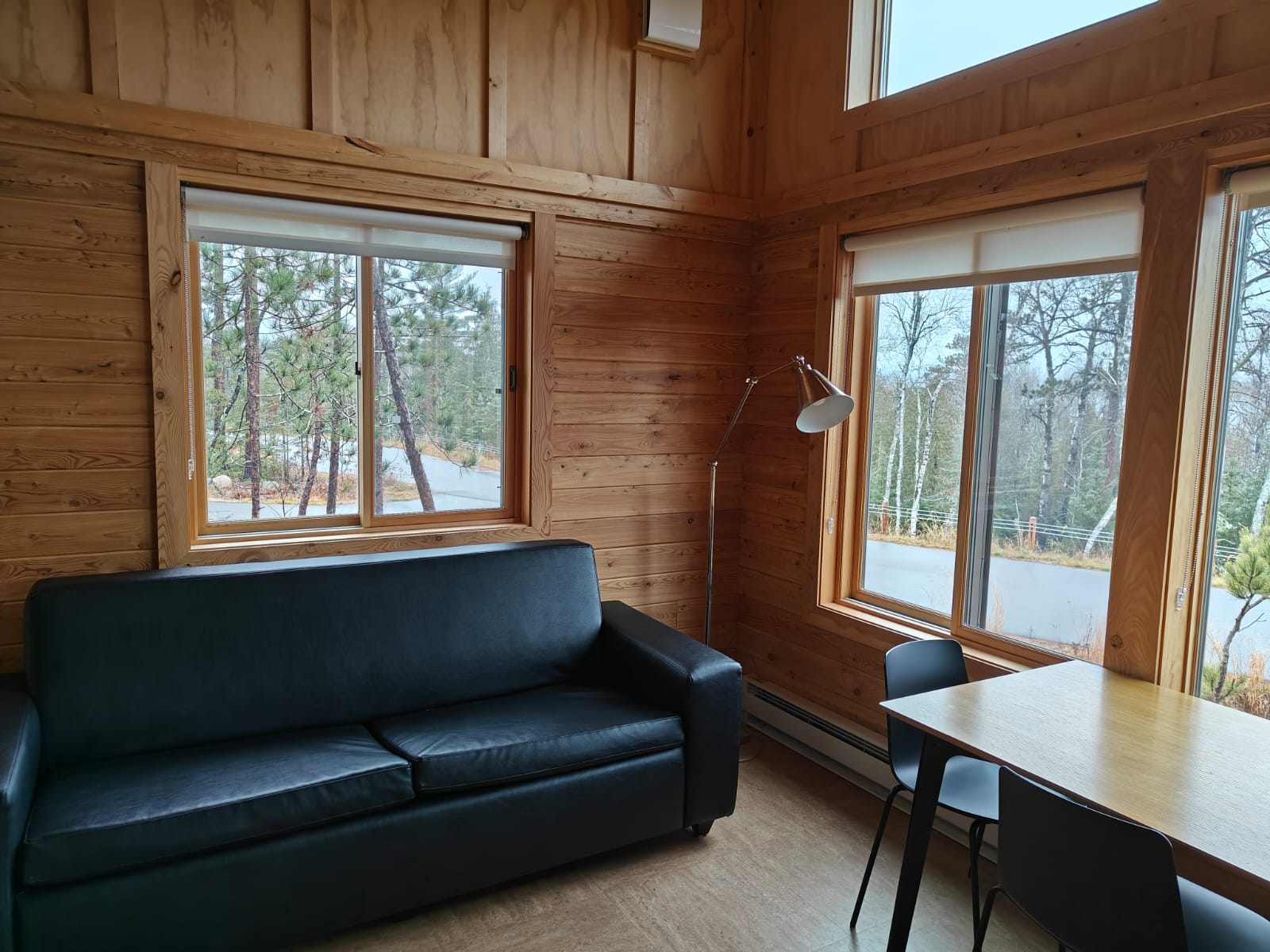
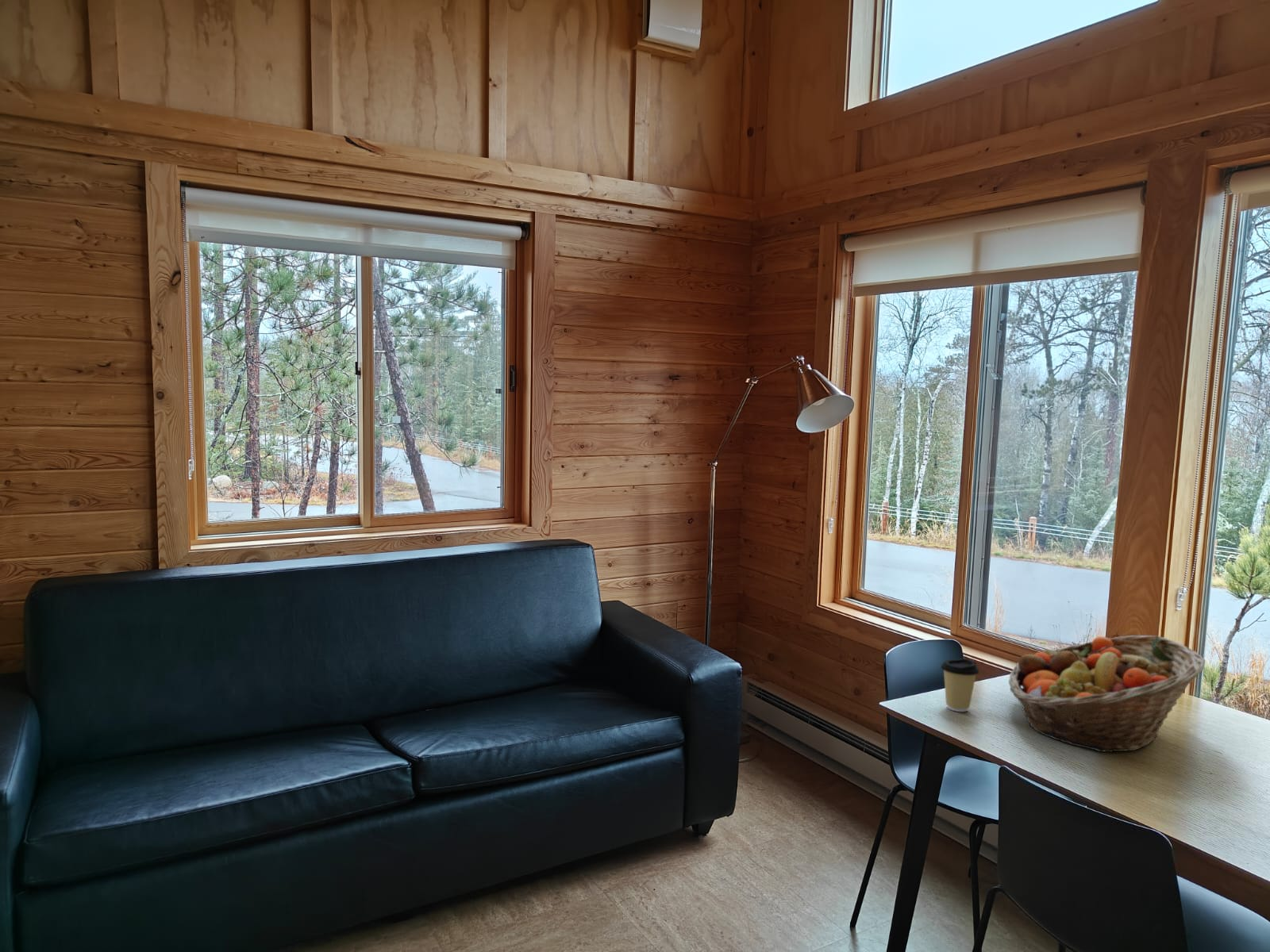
+ fruit basket [1008,635,1207,753]
+ coffee cup [940,658,980,712]
